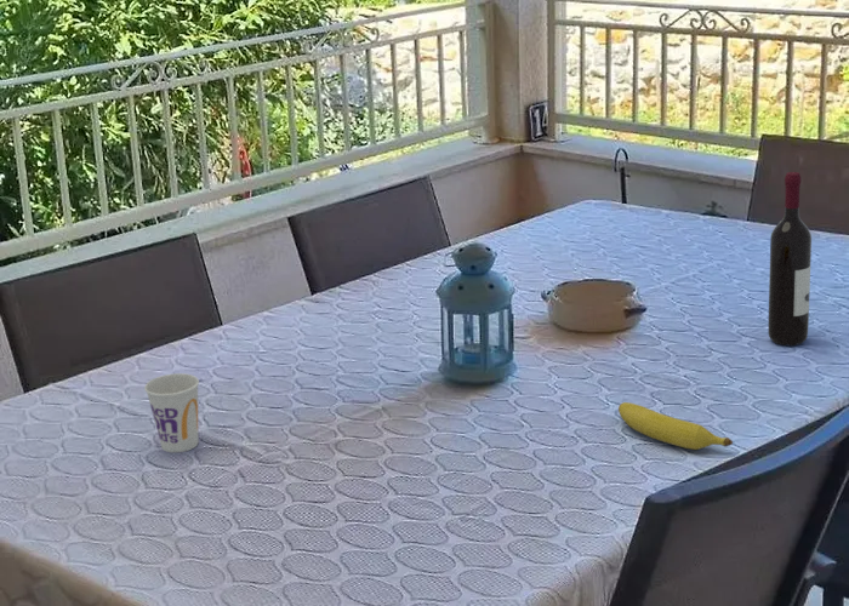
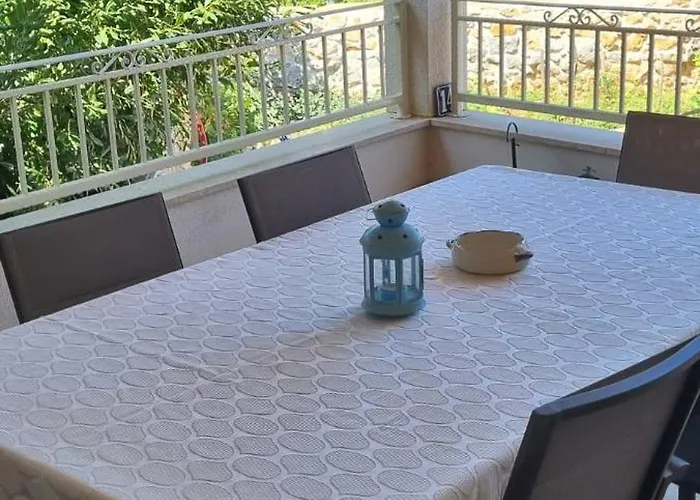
- fruit [617,401,734,451]
- cup [143,372,200,453]
- wine bottle [768,171,813,347]
